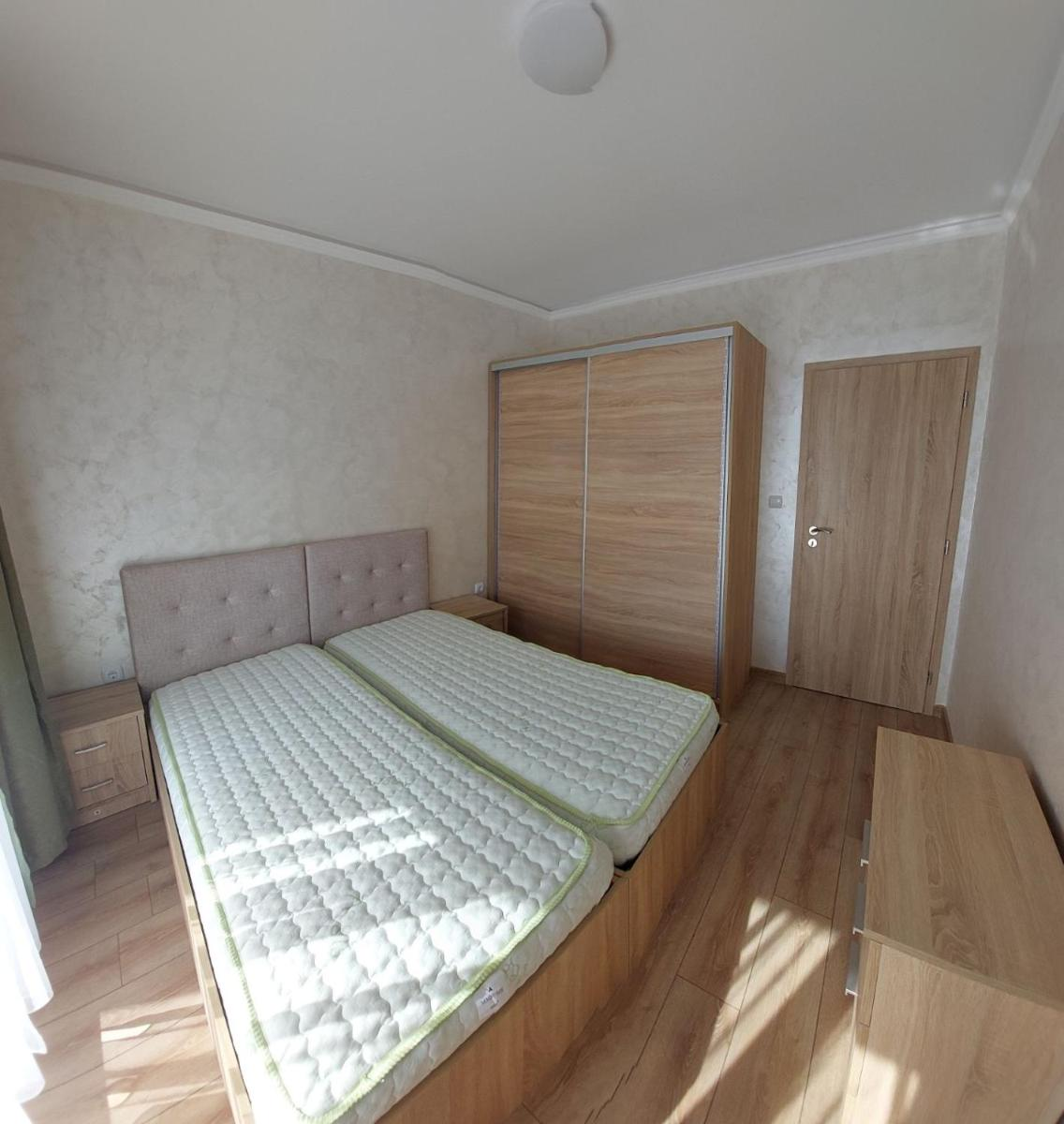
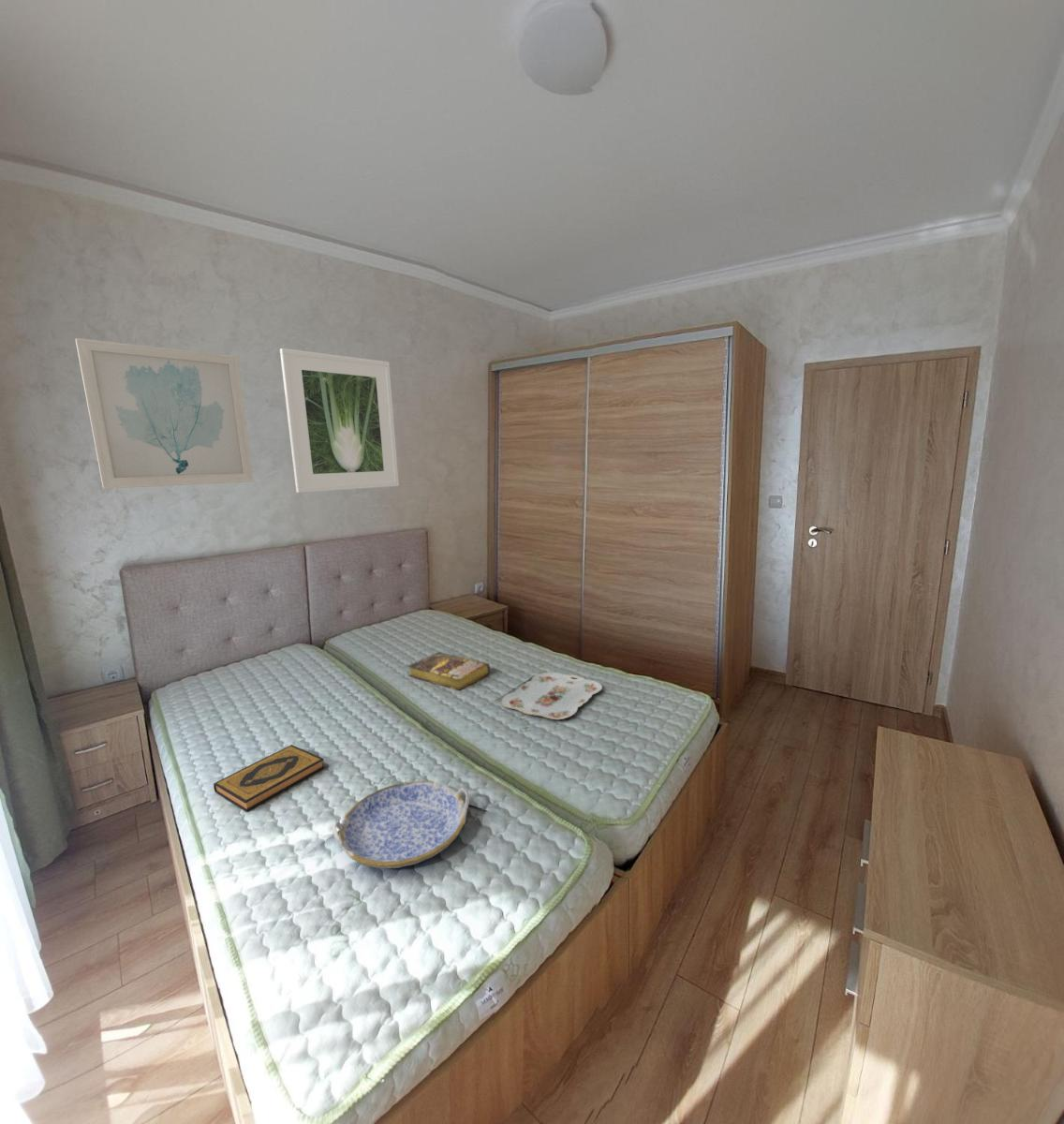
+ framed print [279,348,400,494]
+ serving tray [501,672,603,720]
+ wall art [75,337,255,490]
+ hardback book [213,744,325,813]
+ serving tray [332,780,470,869]
+ book [407,651,491,691]
